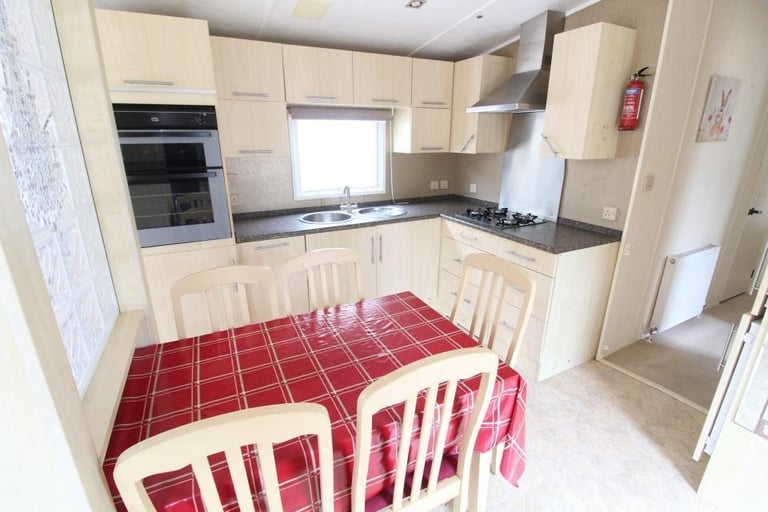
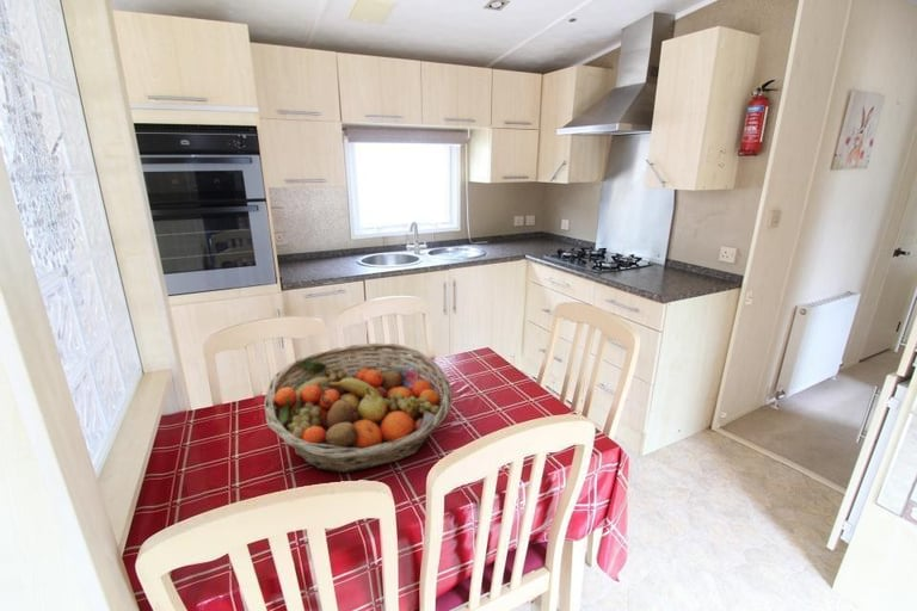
+ fruit basket [263,342,454,474]
